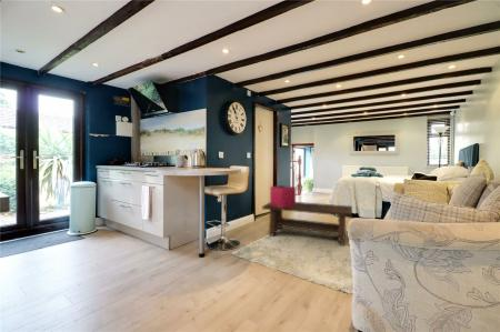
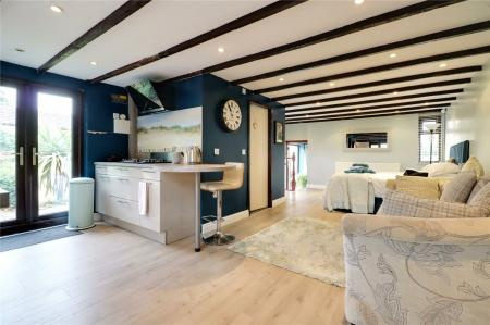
- storage bin [269,184,297,209]
- coffee table [261,201,353,247]
